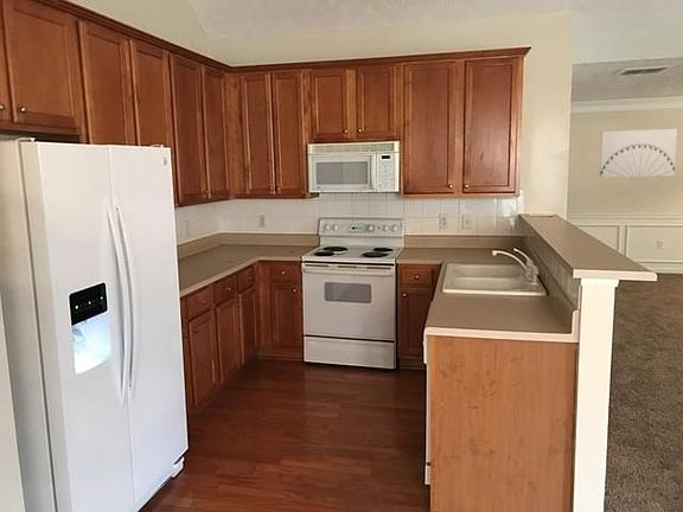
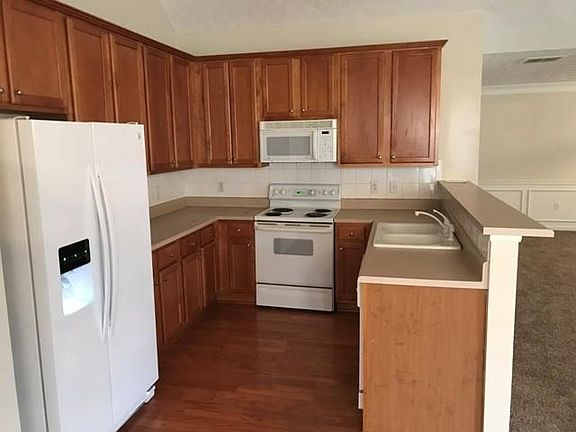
- wall art [599,128,678,178]
